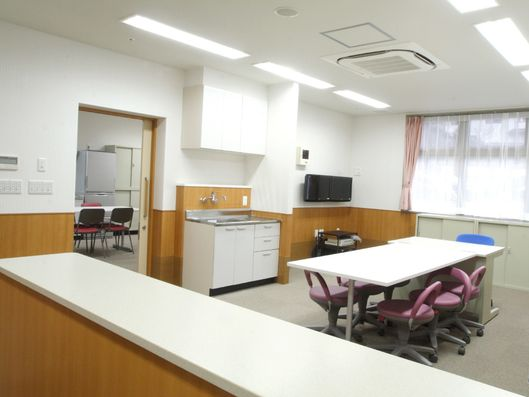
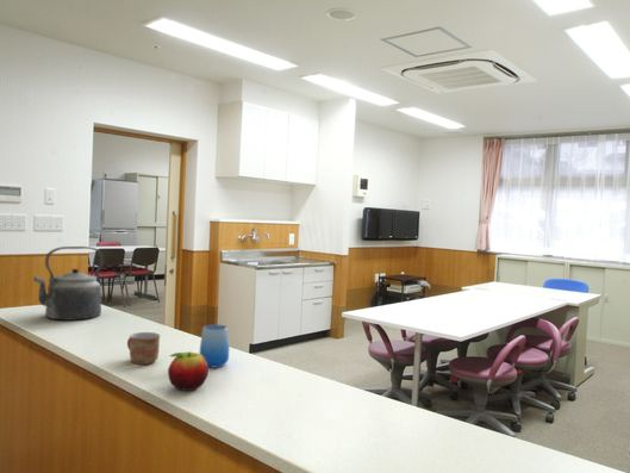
+ cup [199,323,230,369]
+ fruit [167,350,210,392]
+ kettle [32,245,105,322]
+ mug [126,331,161,366]
